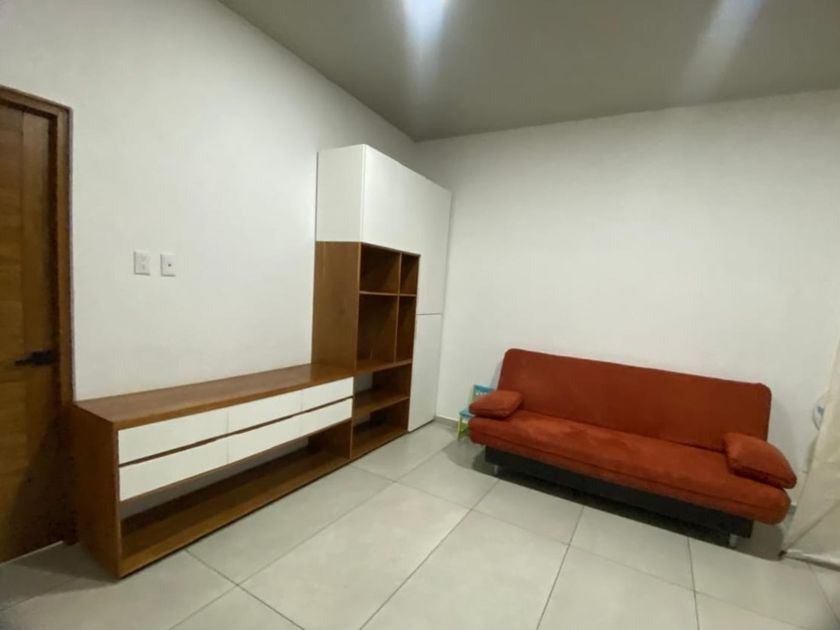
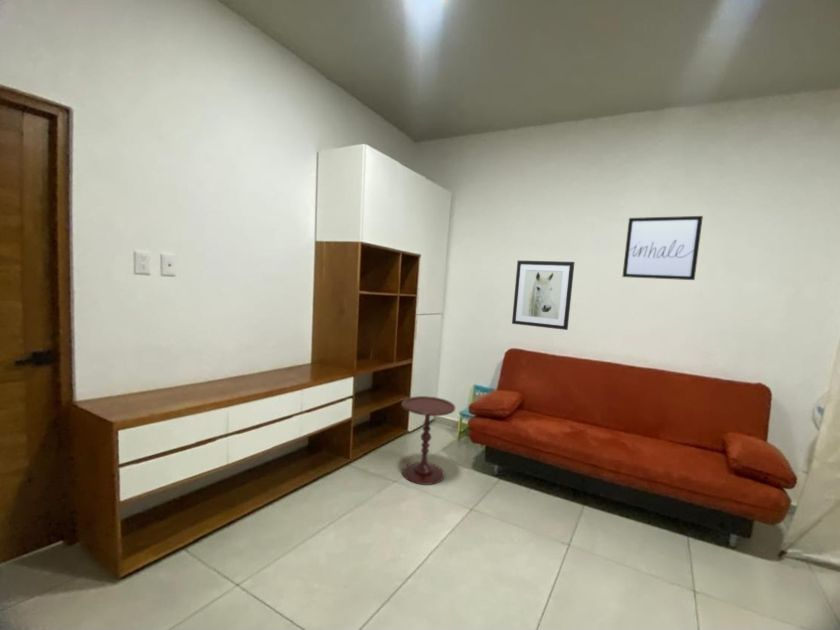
+ wall art [511,260,576,331]
+ wall art [621,215,704,281]
+ side table [401,395,456,486]
